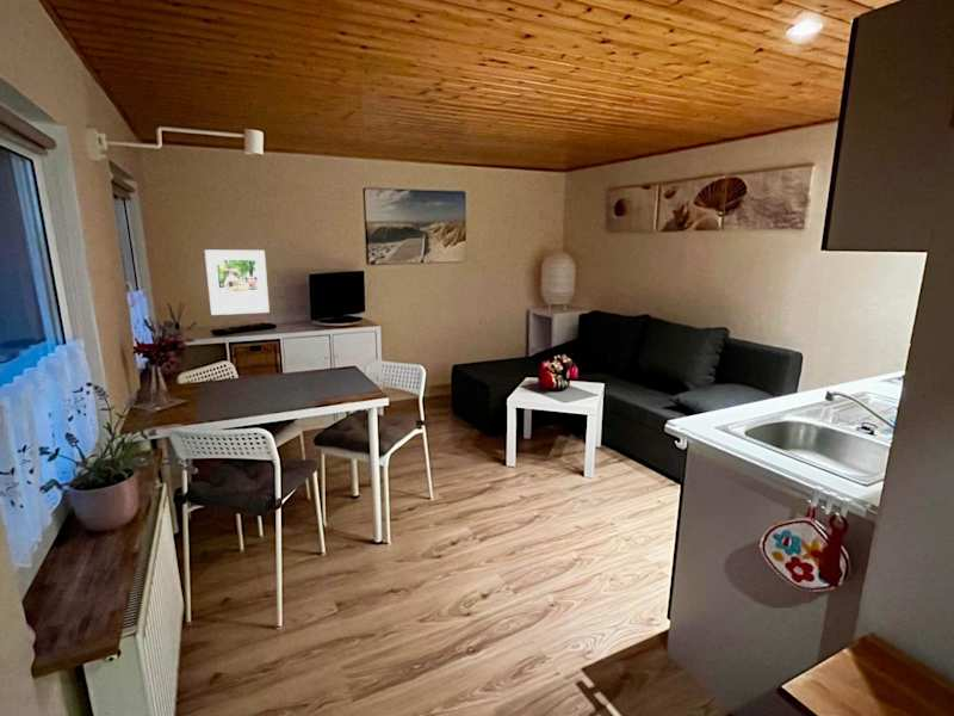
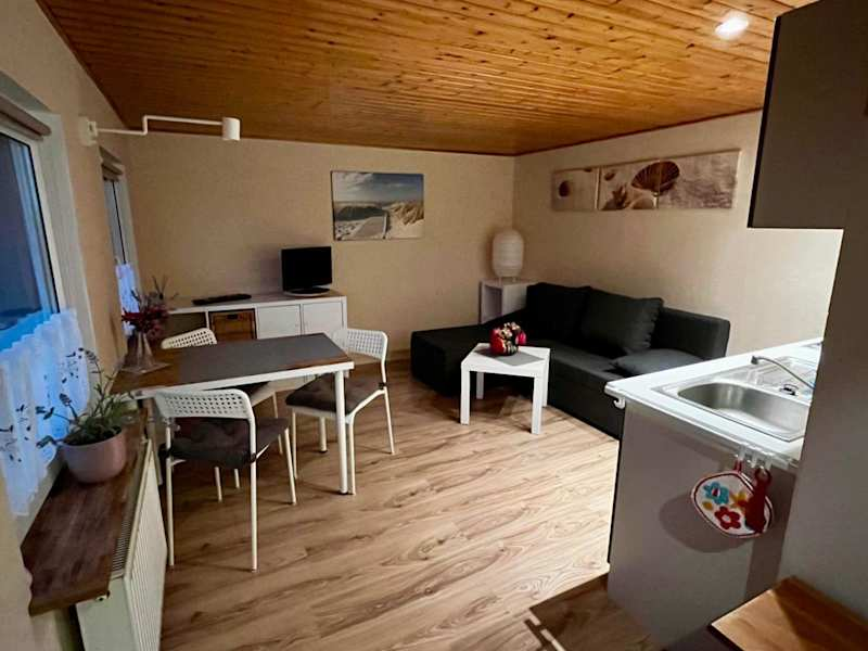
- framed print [204,248,271,316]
